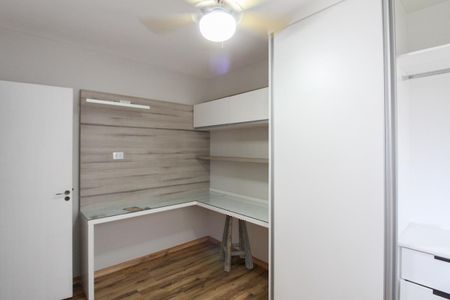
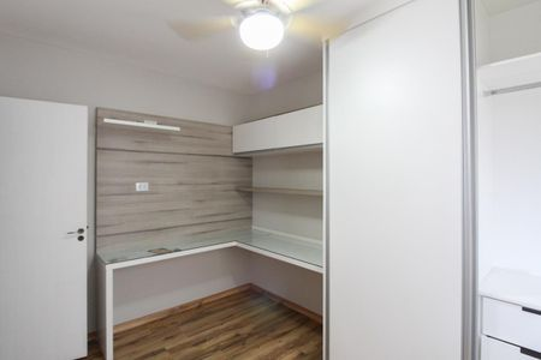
- stool [218,214,254,273]
